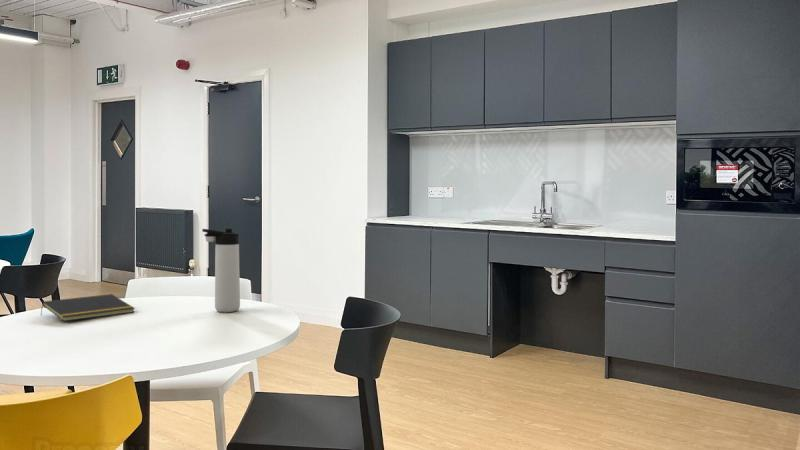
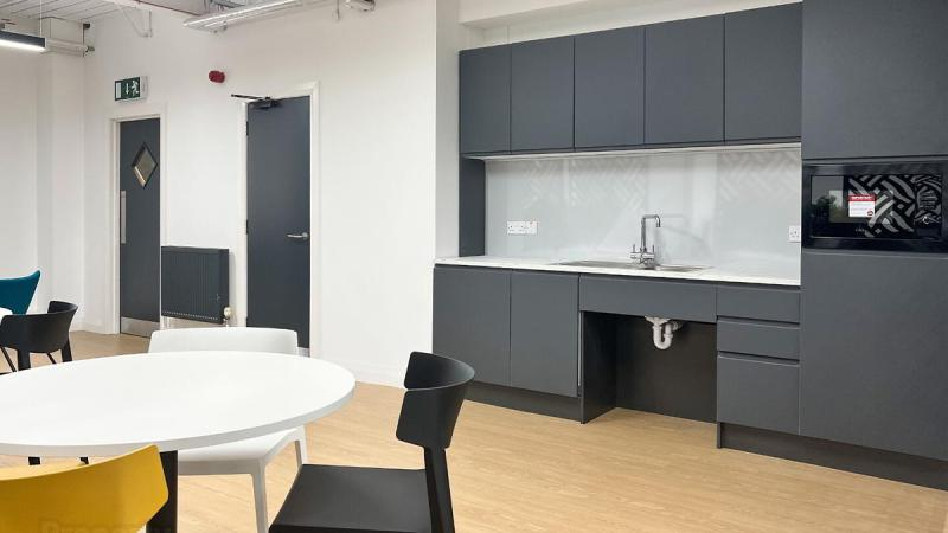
- notepad [39,293,136,322]
- thermos bottle [201,228,241,313]
